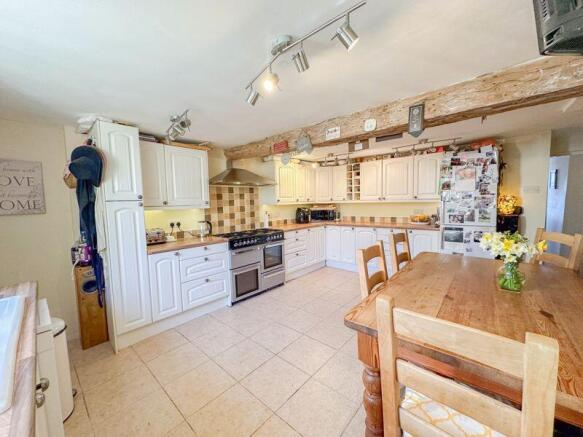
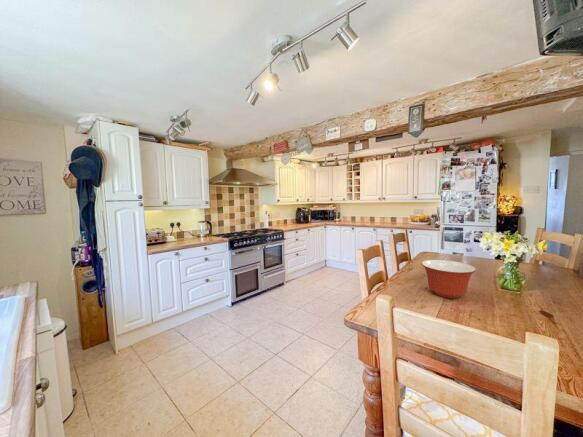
+ mixing bowl [421,259,477,299]
